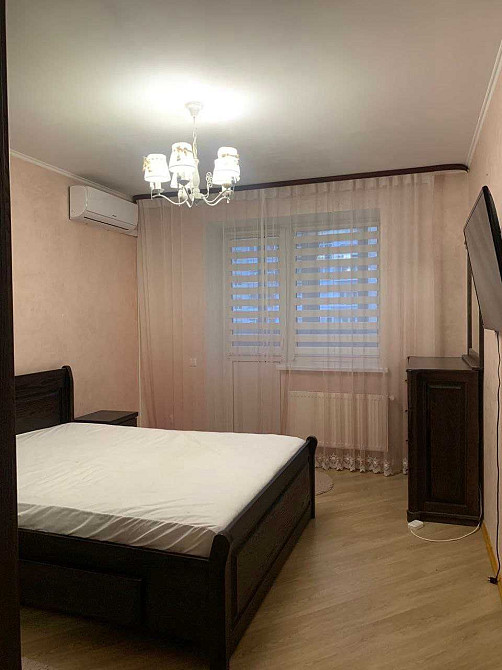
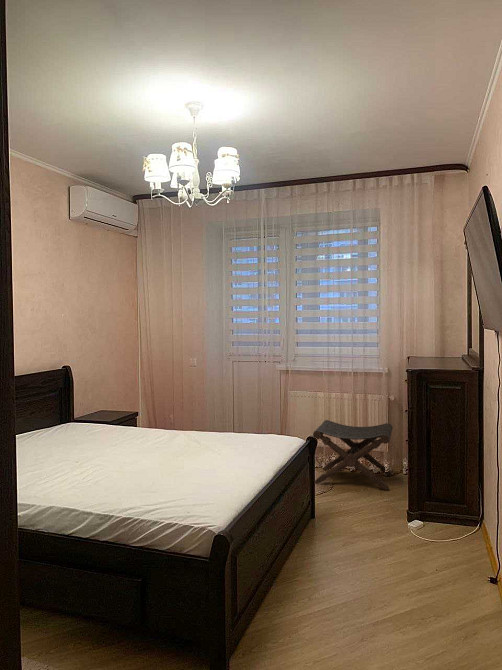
+ footstool [312,419,394,491]
